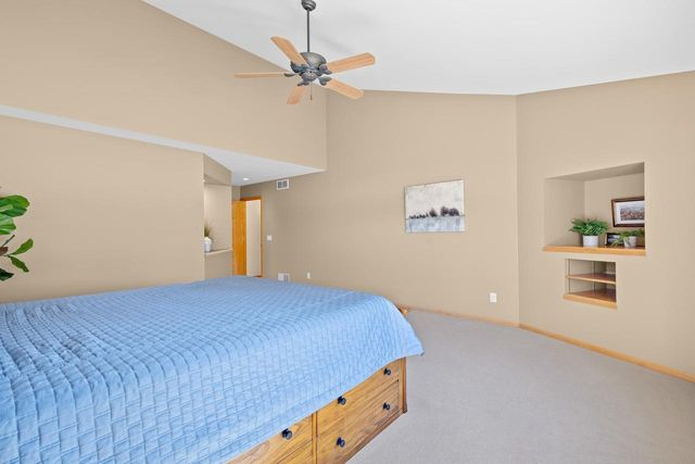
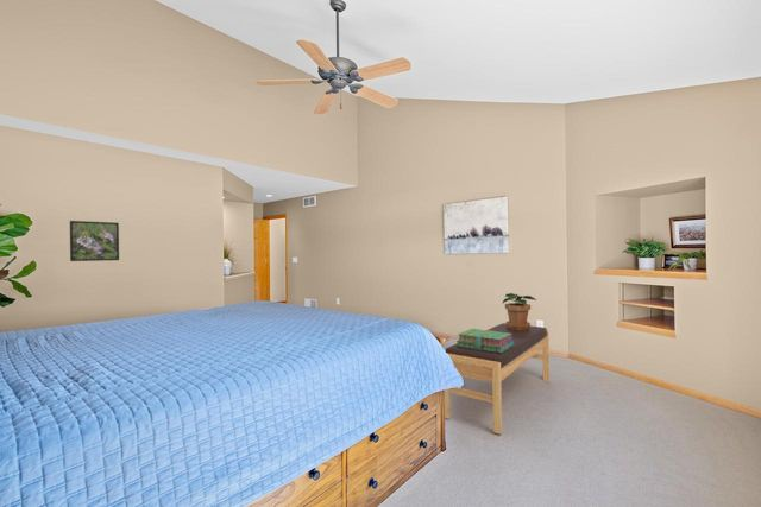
+ bench [444,322,551,436]
+ potted plant [502,292,537,330]
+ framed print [69,220,120,262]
+ stack of books [455,328,514,353]
